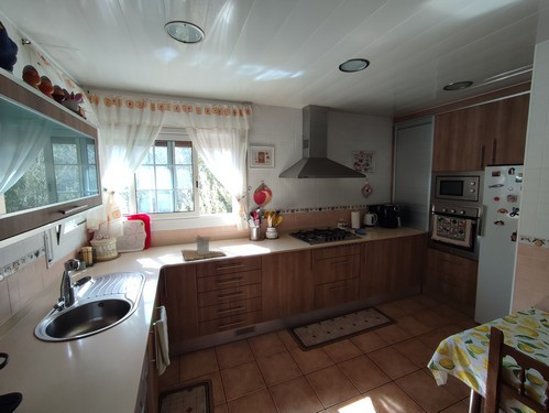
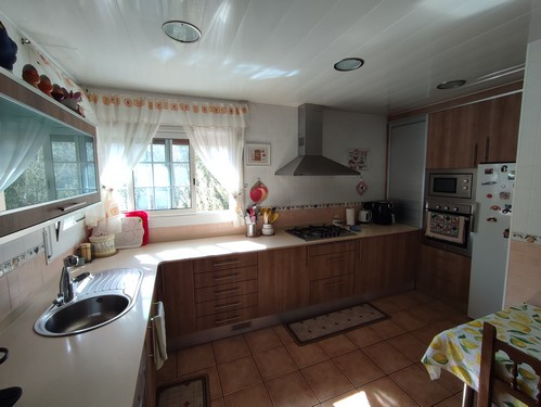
- architectural model [180,233,227,261]
